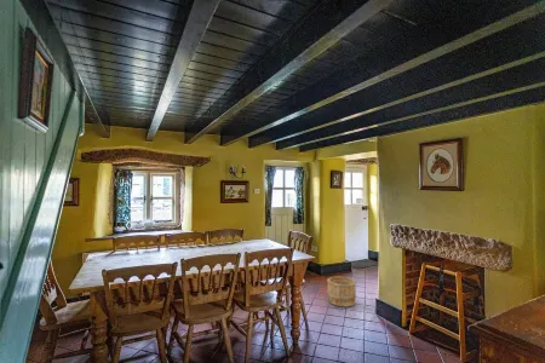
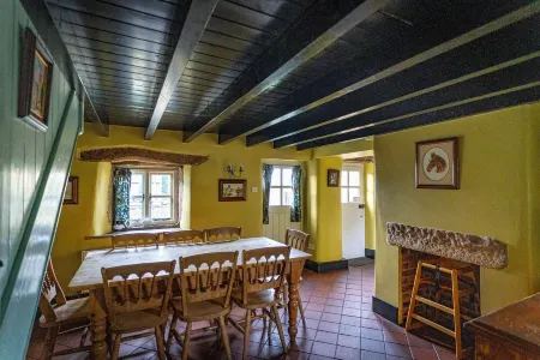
- wooden bucket [326,275,357,309]
